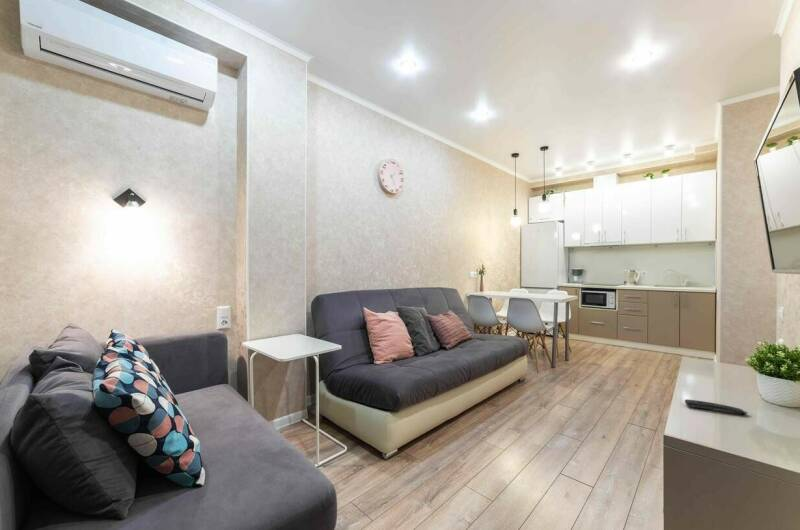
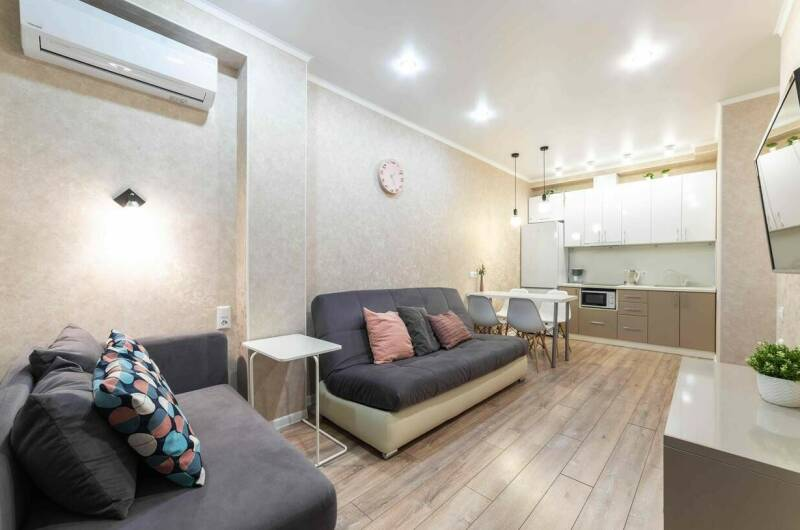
- remote control [684,398,749,416]
